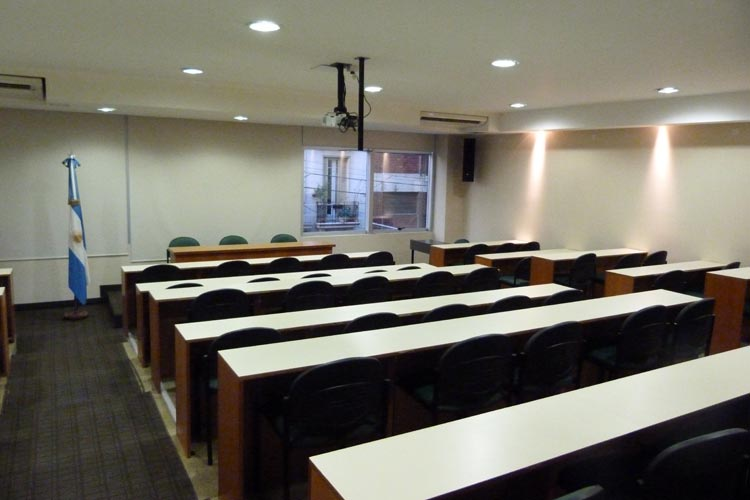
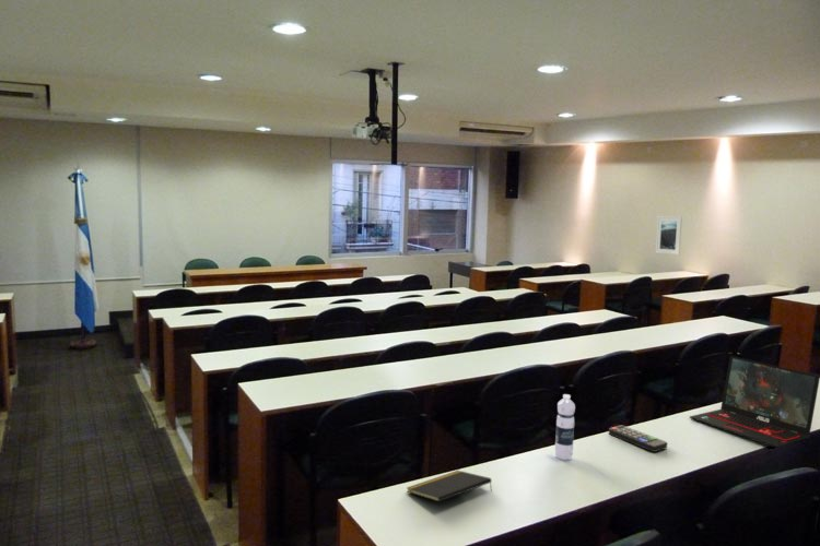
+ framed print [654,215,683,256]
+ remote control [608,425,668,453]
+ notepad [406,470,493,503]
+ laptop [689,355,820,449]
+ water bottle [554,393,576,461]
